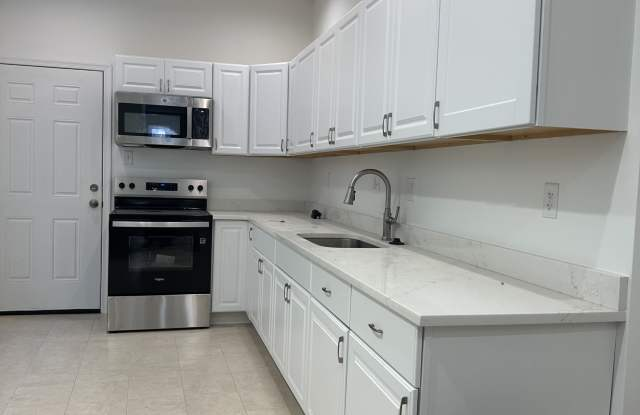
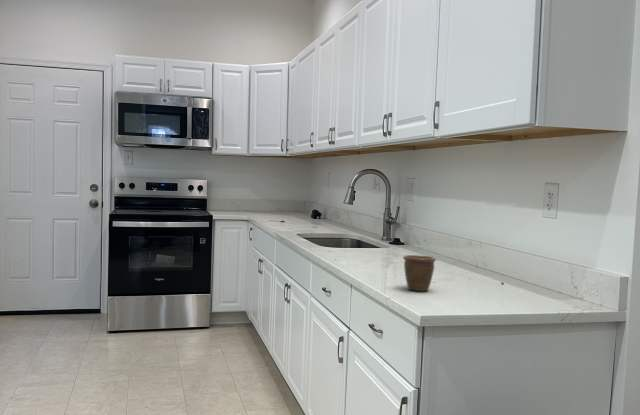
+ mug [402,254,437,292]
